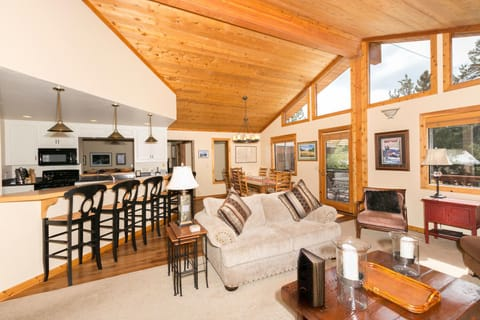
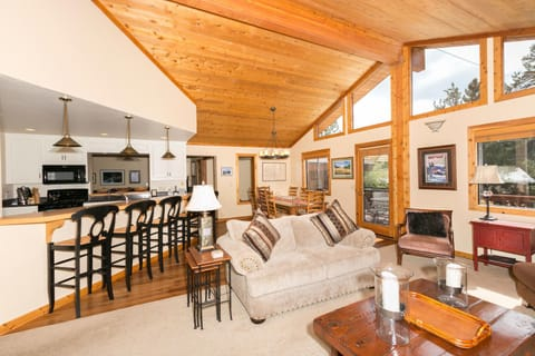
- book [296,247,326,308]
